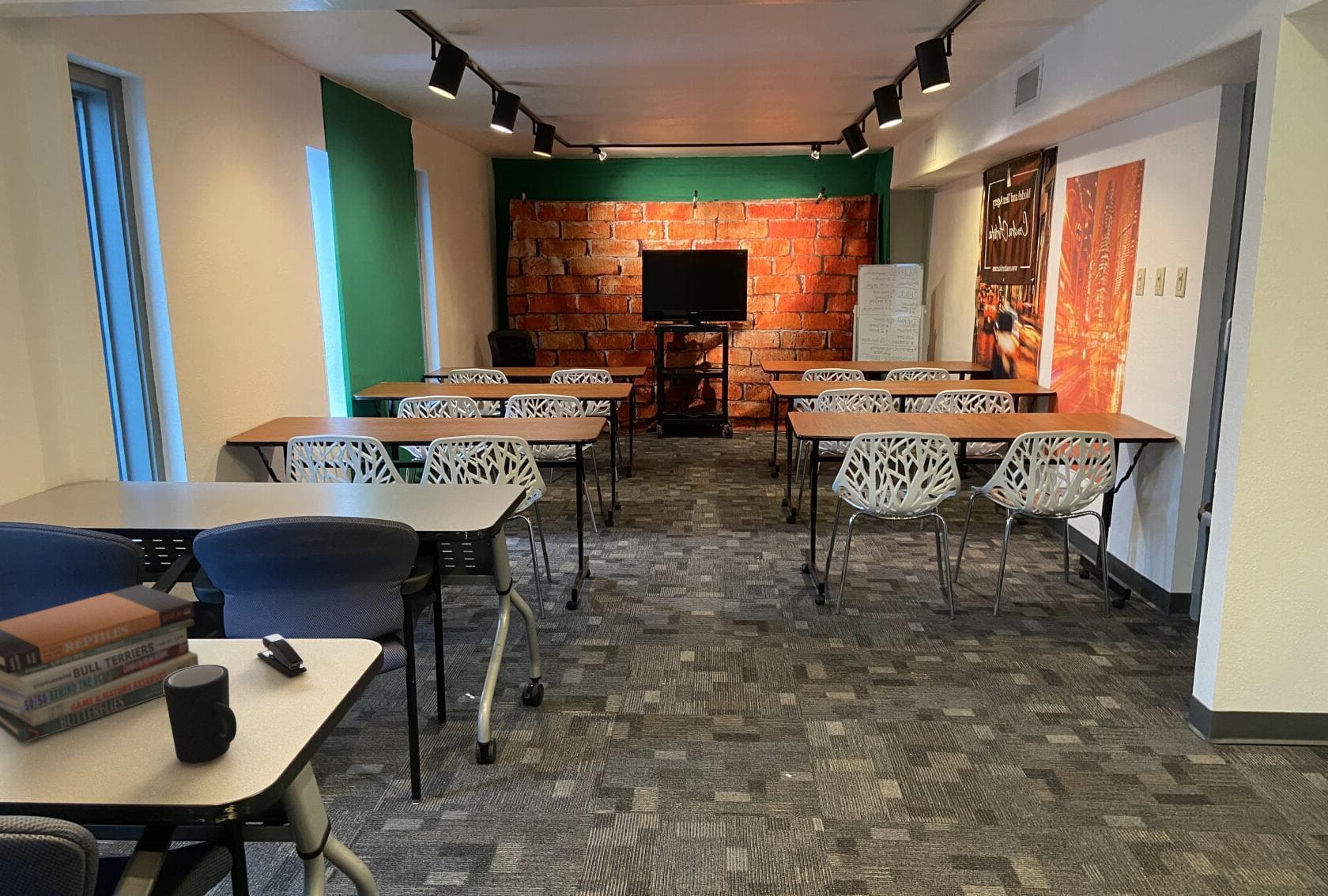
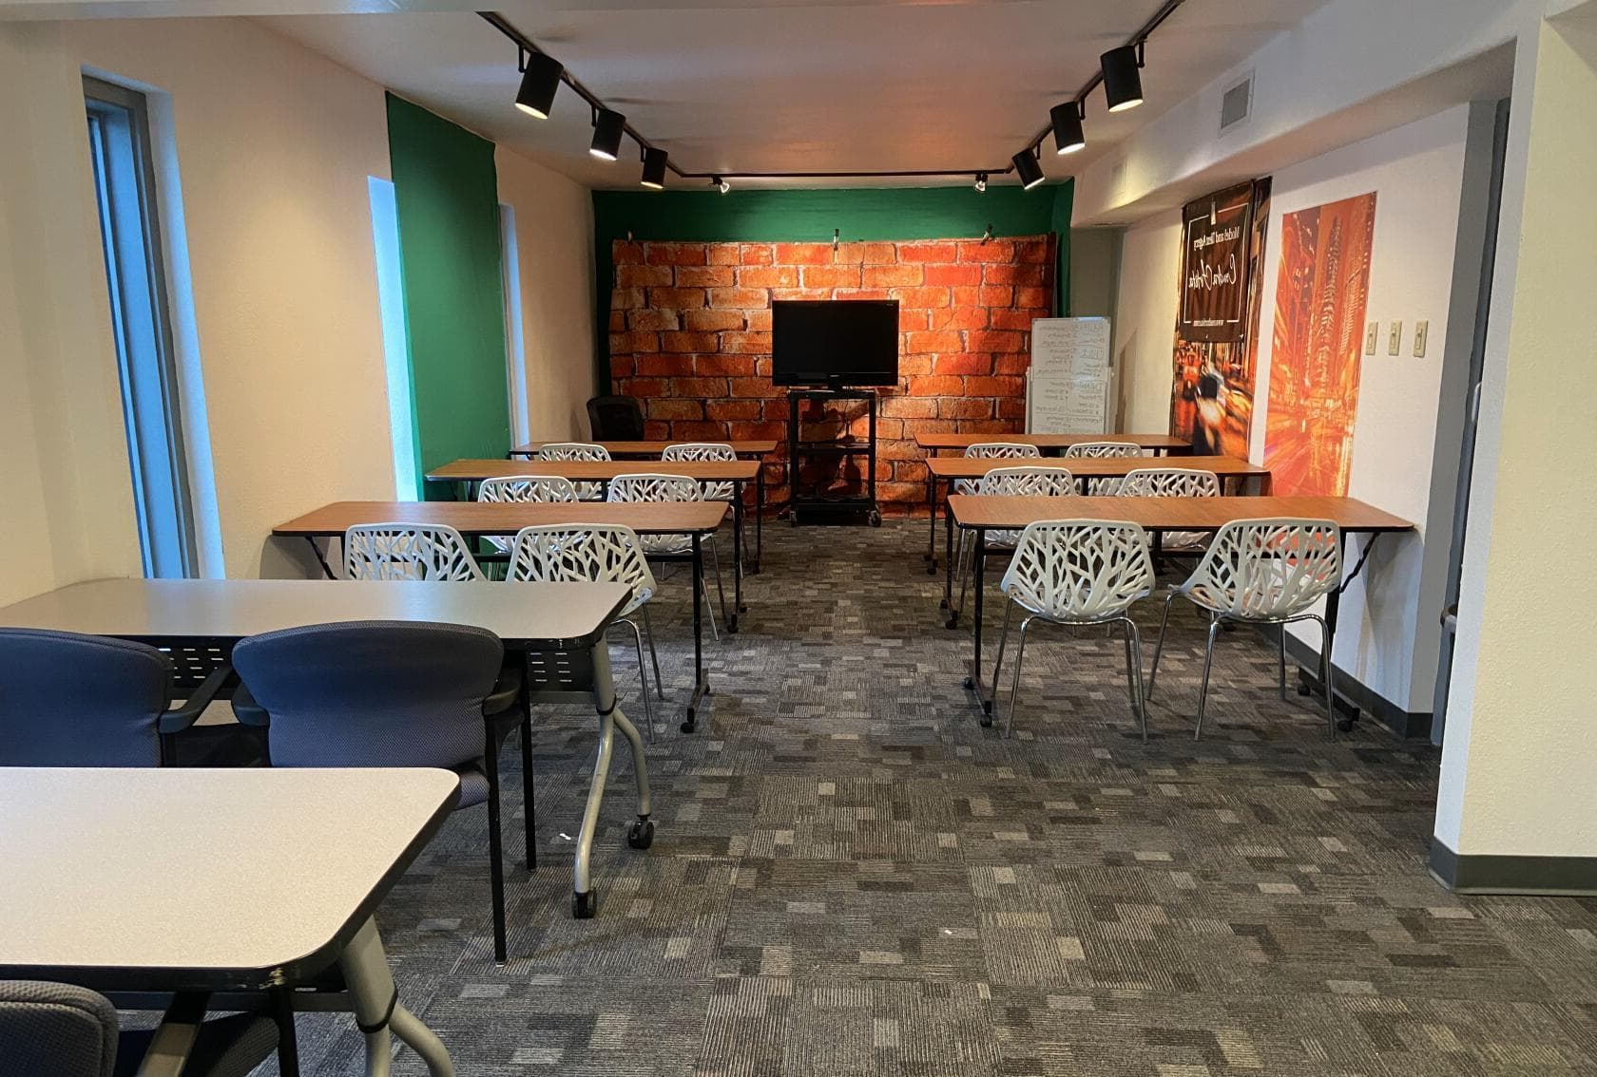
- mug [164,664,237,765]
- book stack [0,584,199,745]
- stapler [256,633,307,677]
